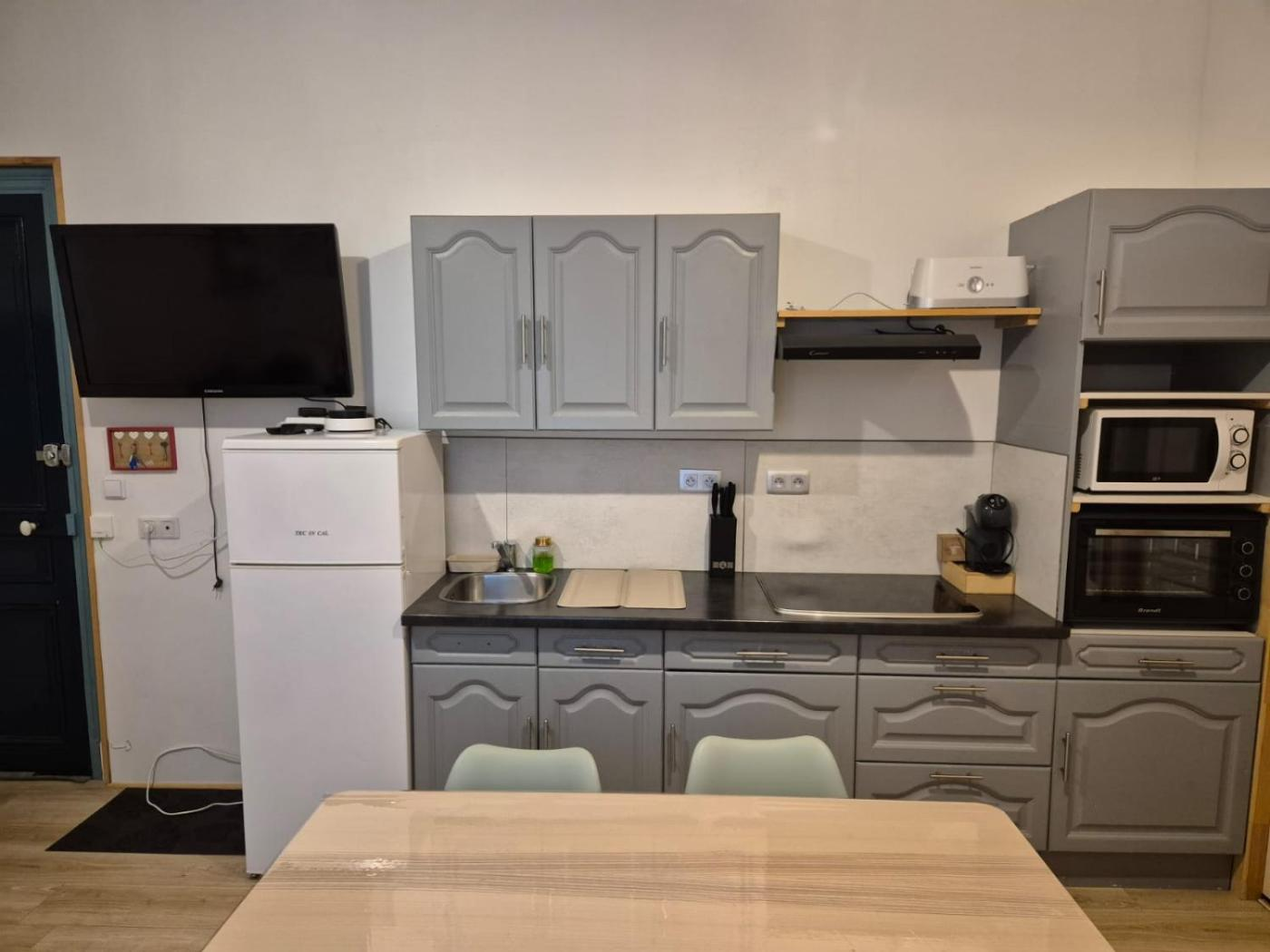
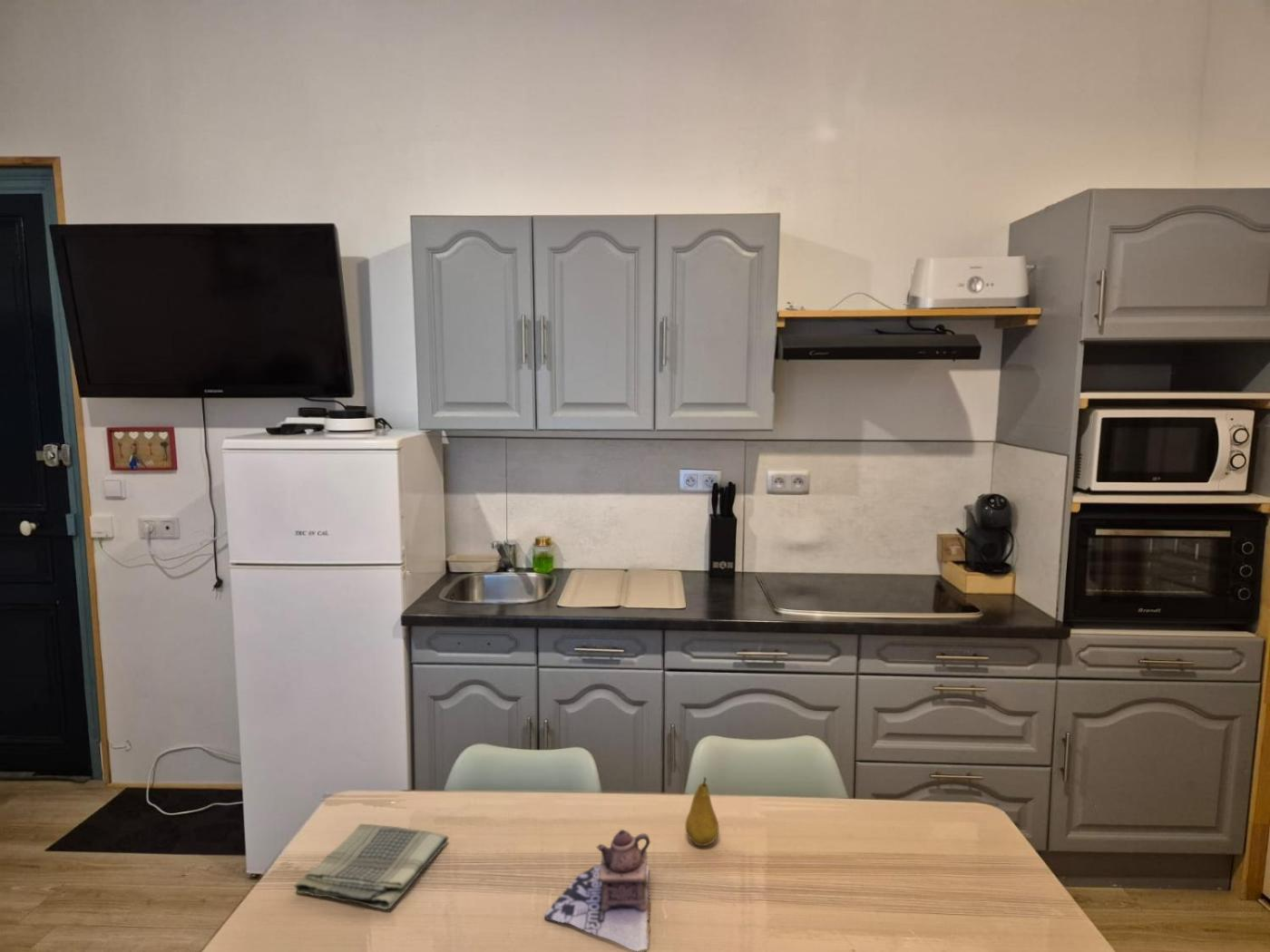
+ teapot [543,829,651,952]
+ dish towel [294,823,449,910]
+ fruit [684,776,720,847]
